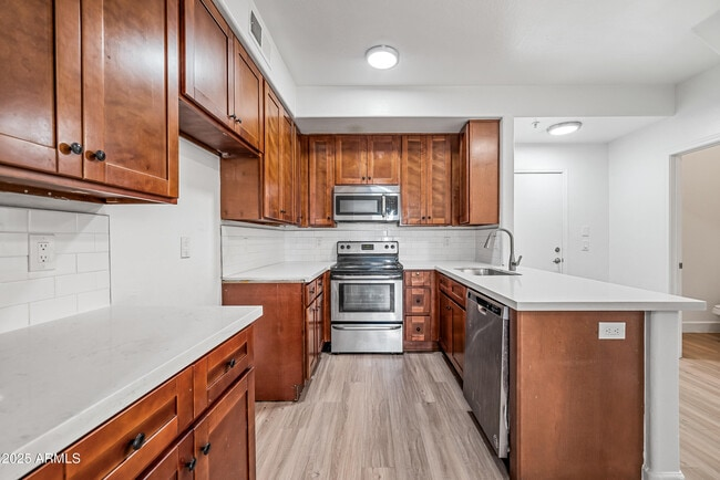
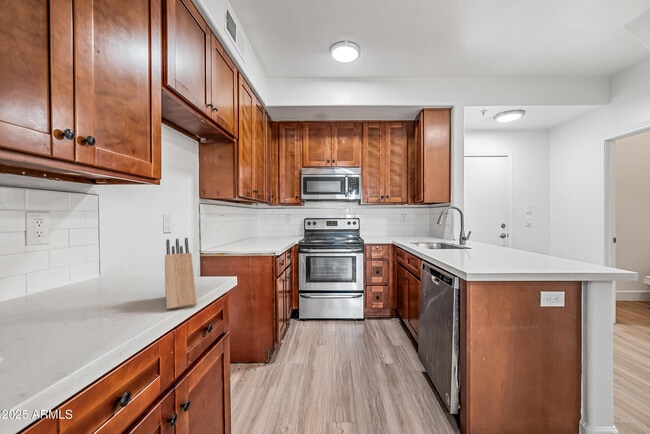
+ knife block [164,237,198,311]
